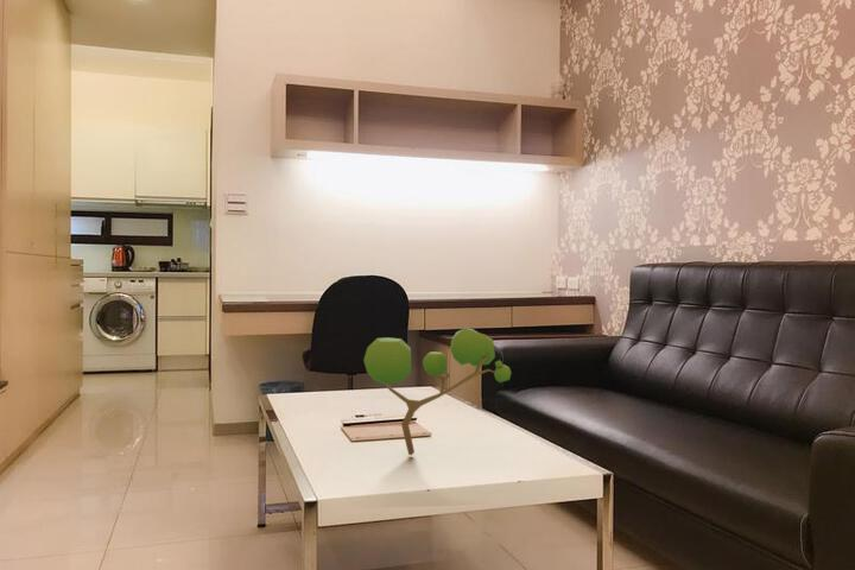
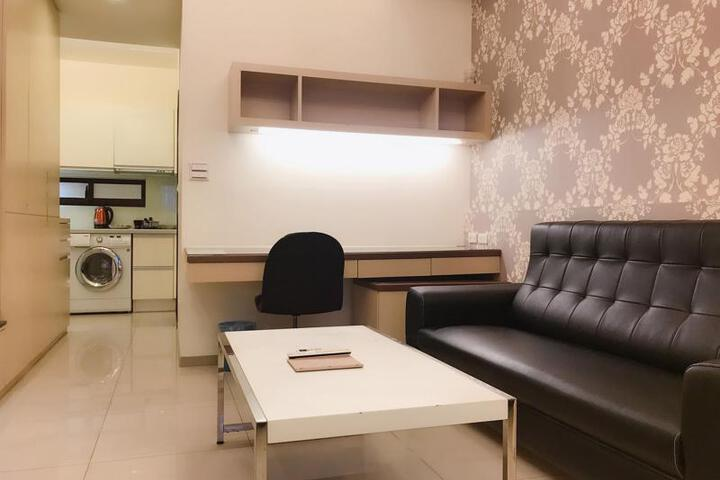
- tree [362,327,512,456]
